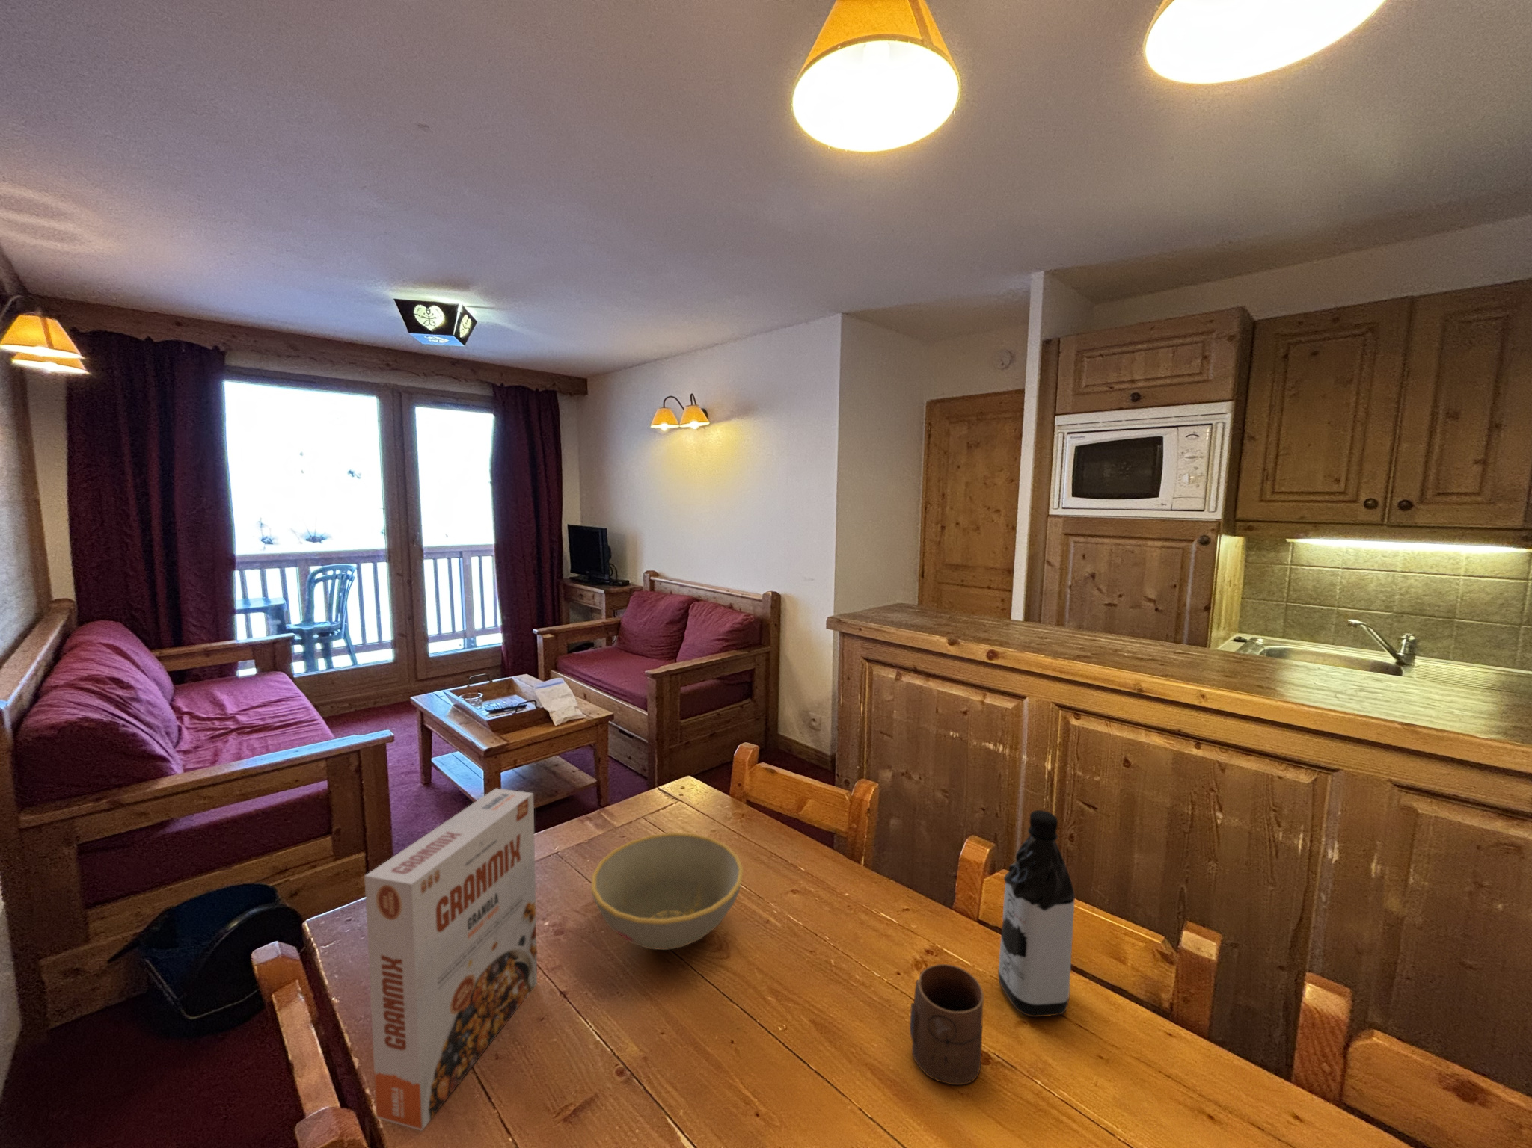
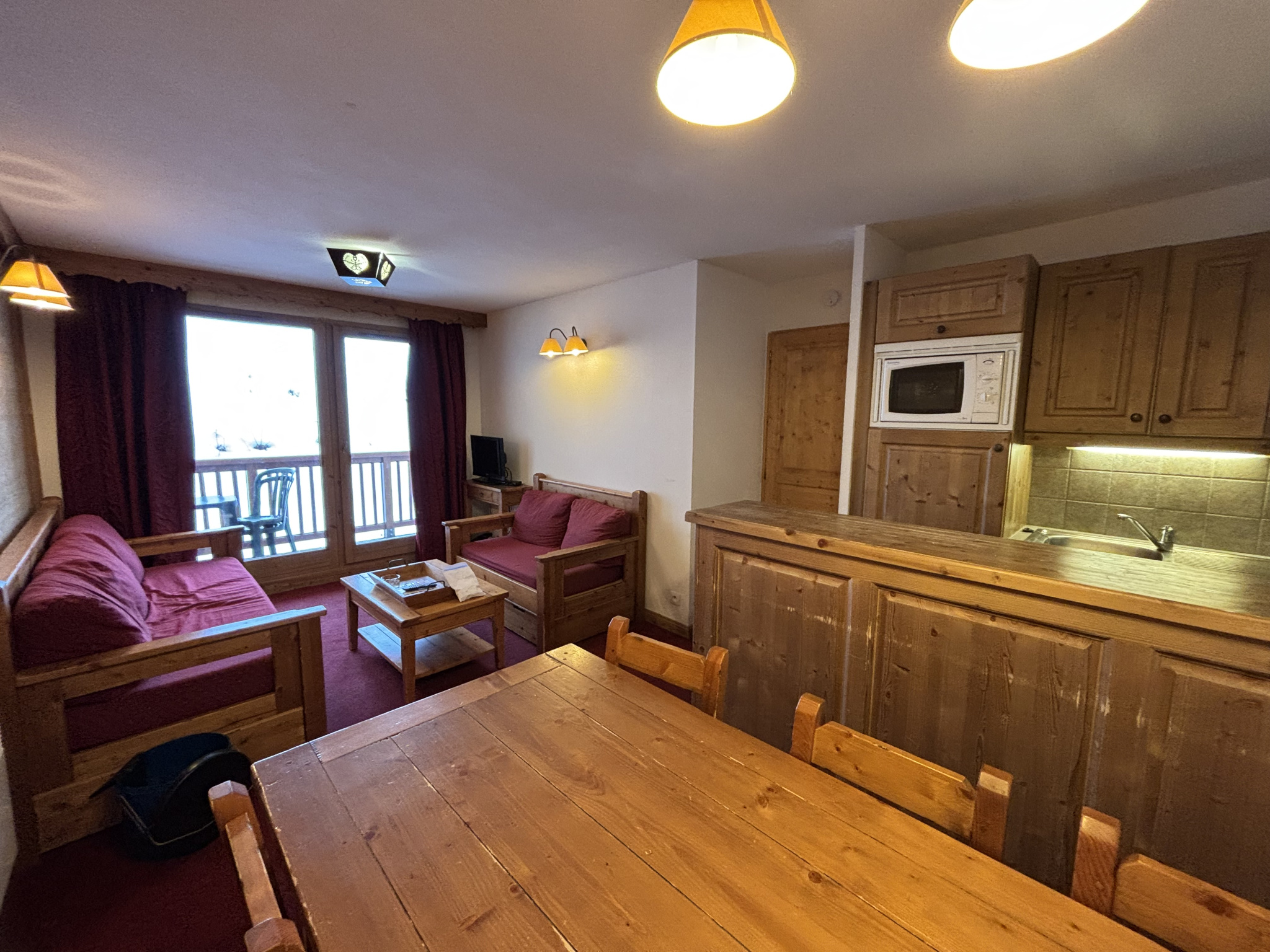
- water bottle [998,809,1076,1018]
- cup [908,964,984,1086]
- cereal box [363,787,538,1131]
- bowl [590,832,744,950]
